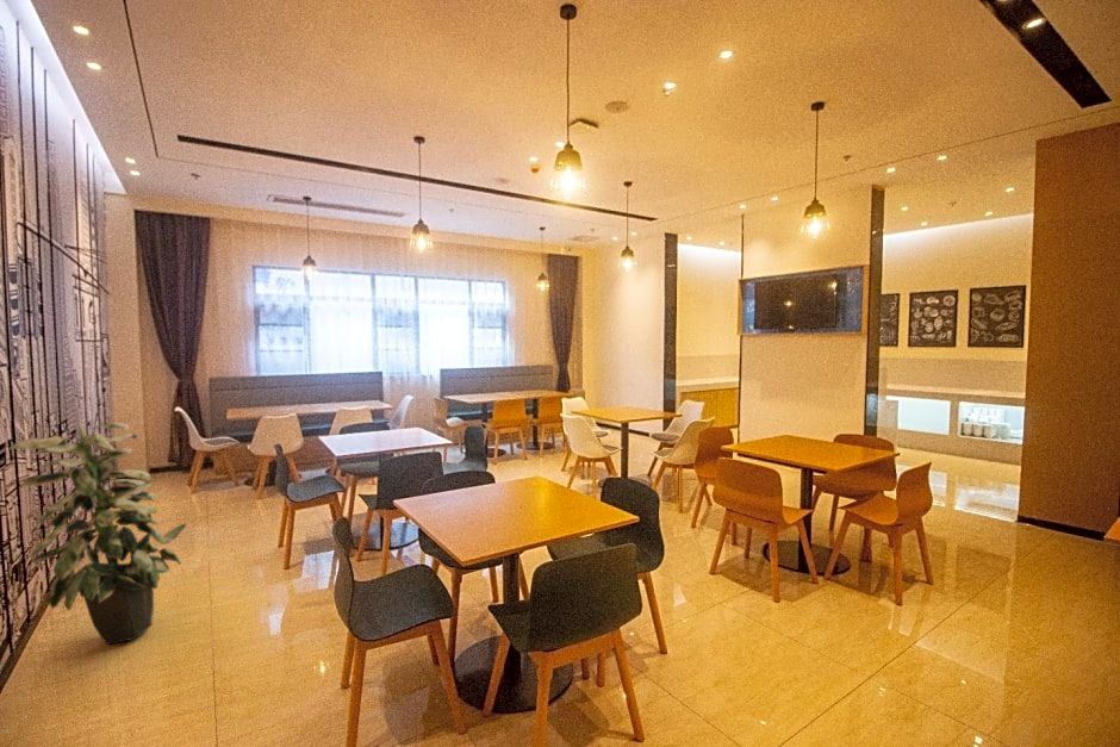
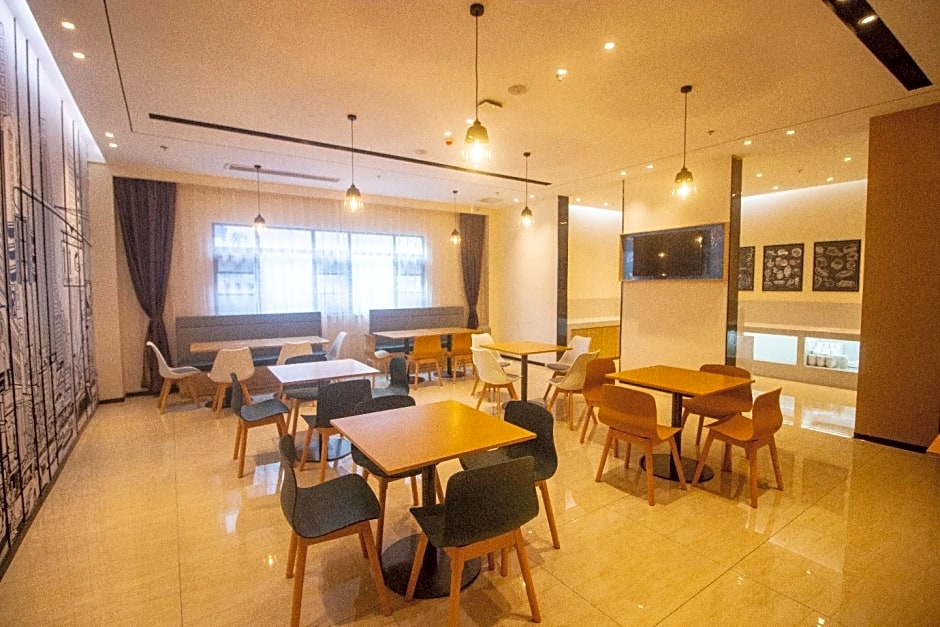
- indoor plant [8,422,187,646]
